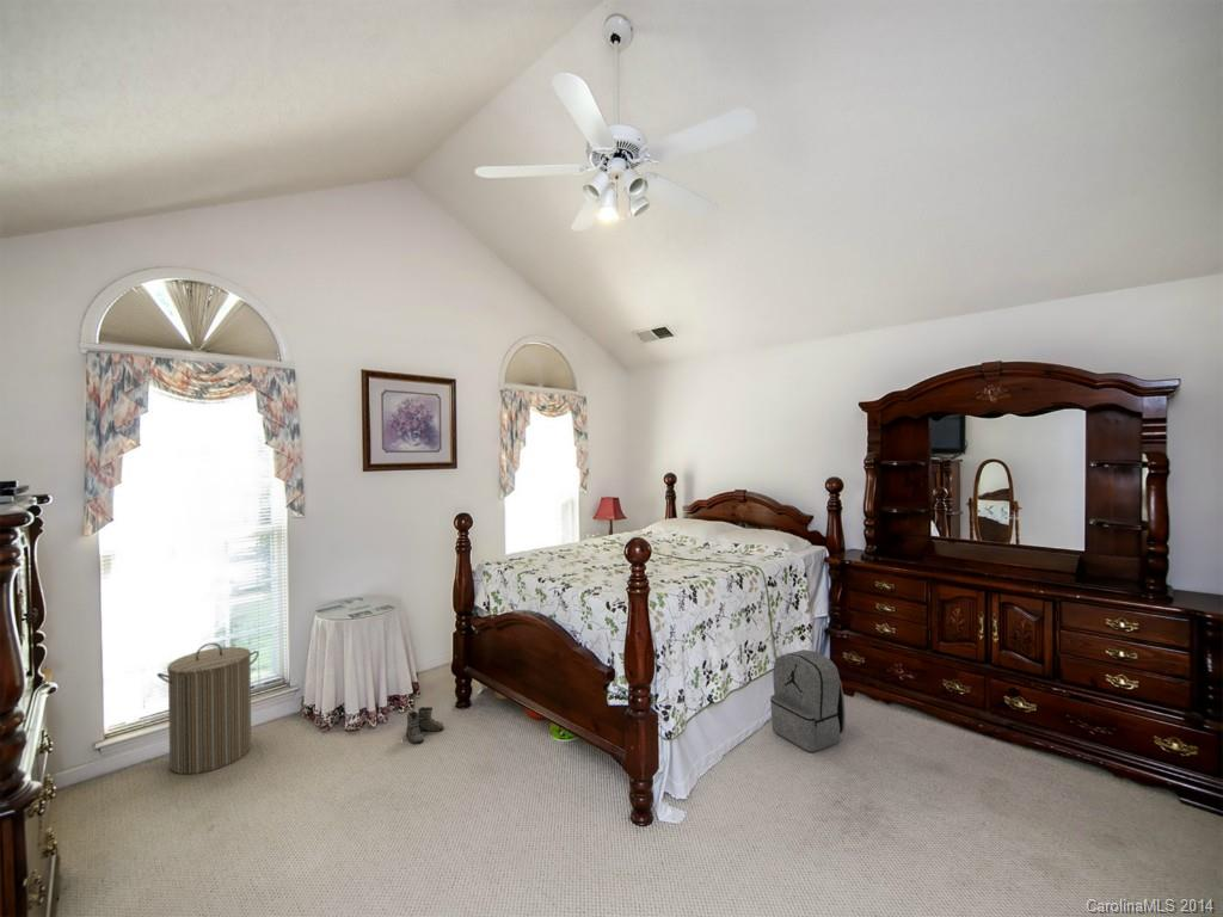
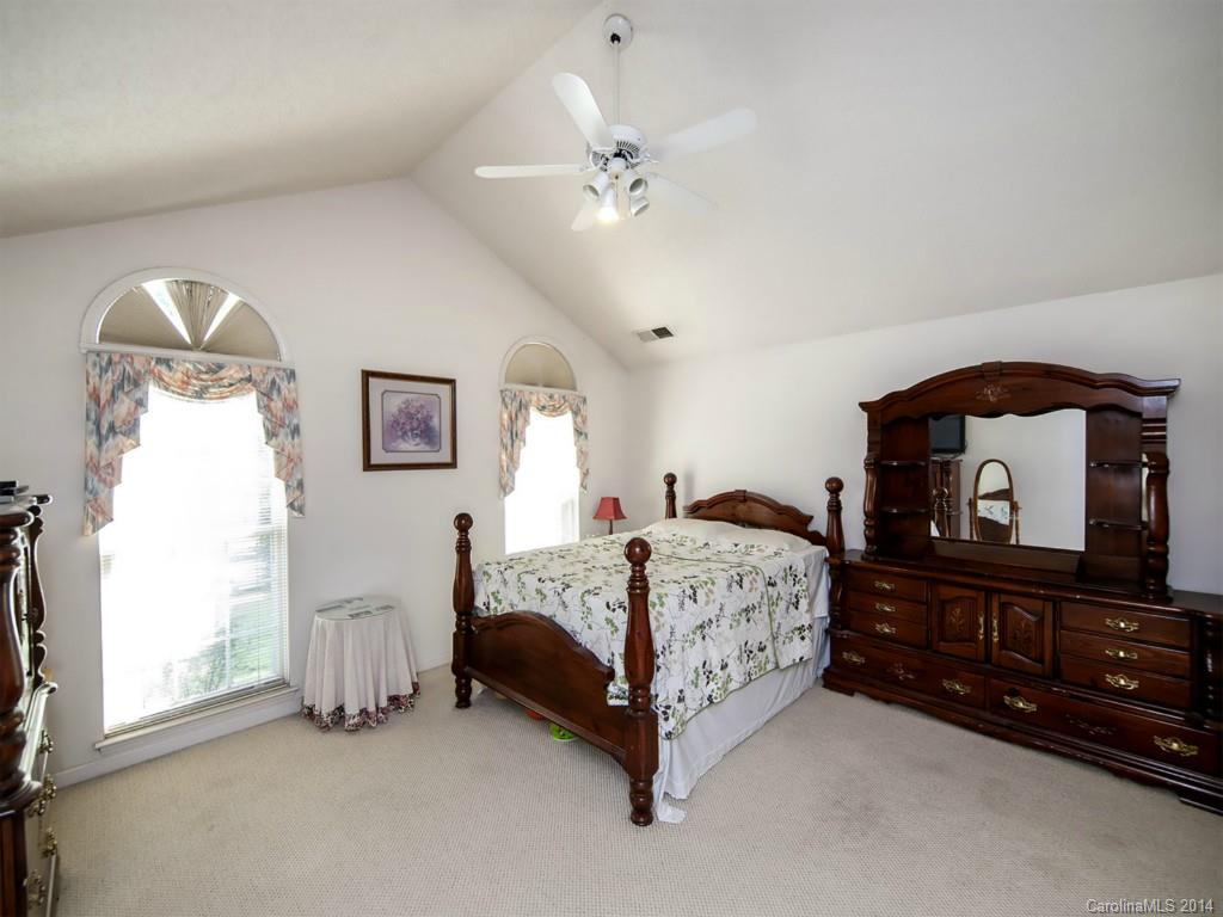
- boots [404,706,445,745]
- backpack [769,648,847,753]
- laundry hamper [155,641,260,775]
